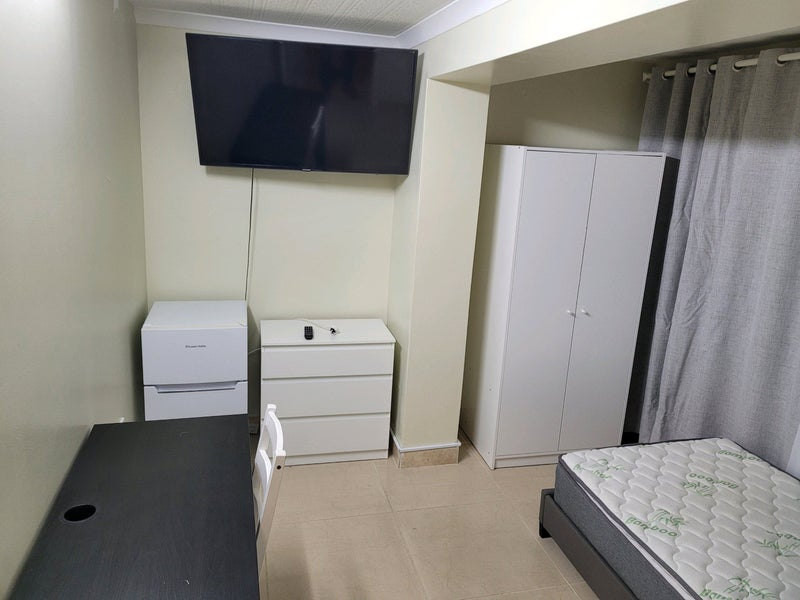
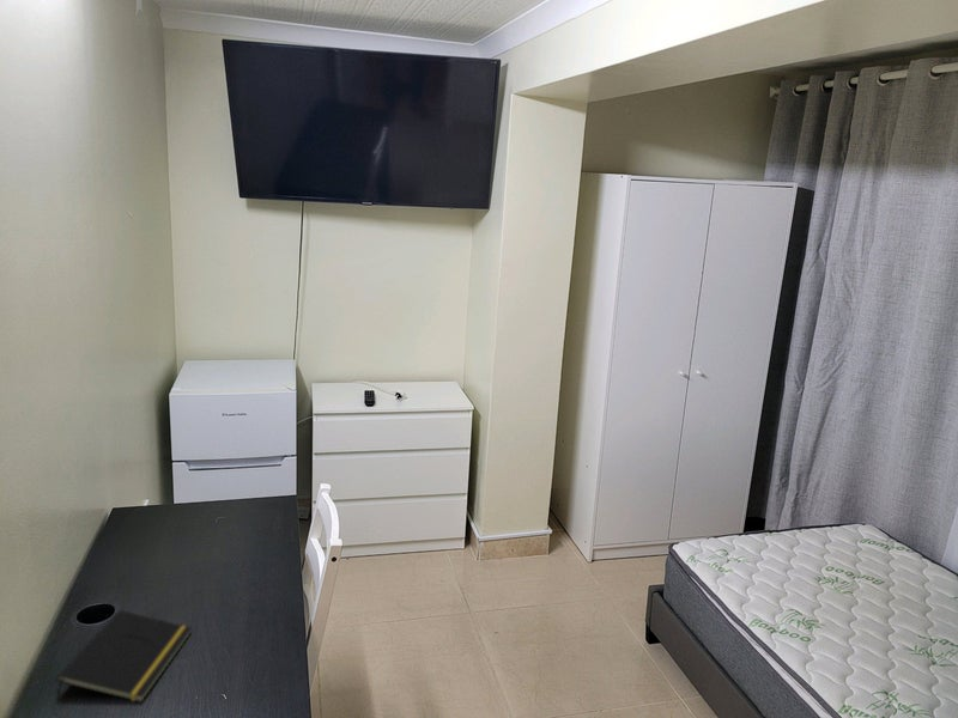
+ notepad [55,609,193,704]
